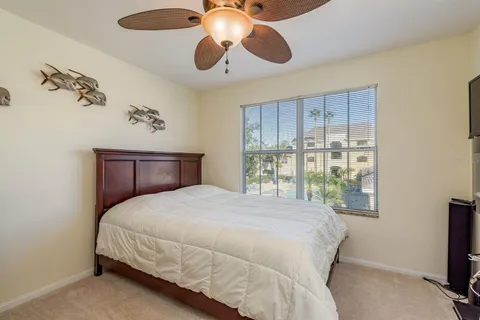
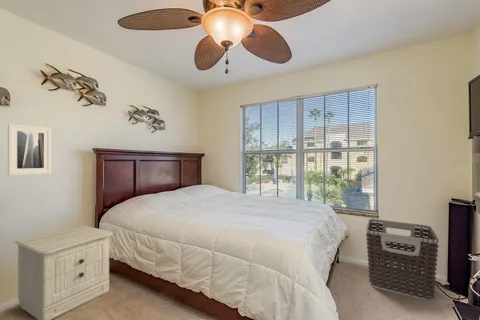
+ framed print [7,123,52,176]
+ nightstand [14,224,113,320]
+ clothes hamper [365,218,440,302]
